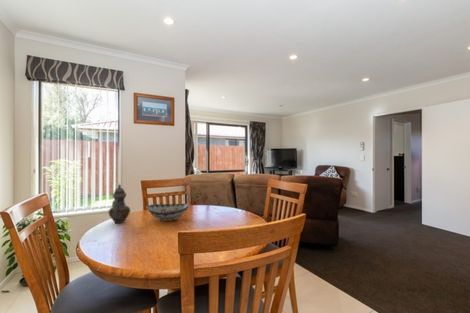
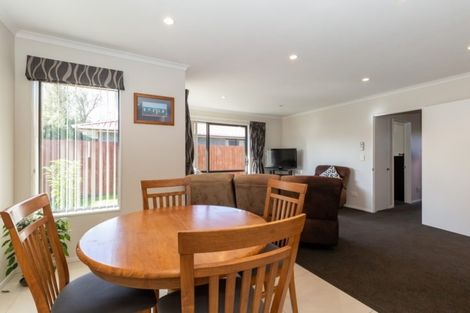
- teapot [108,183,131,224]
- decorative bowl [145,203,190,222]
